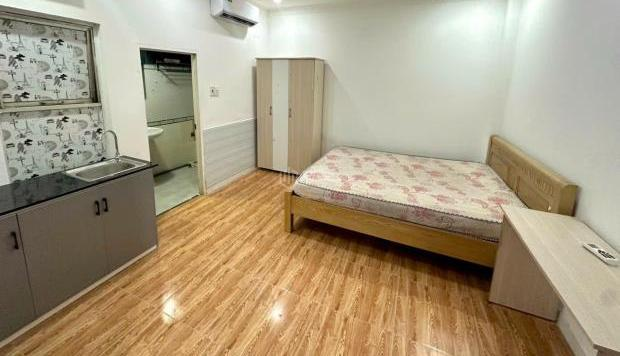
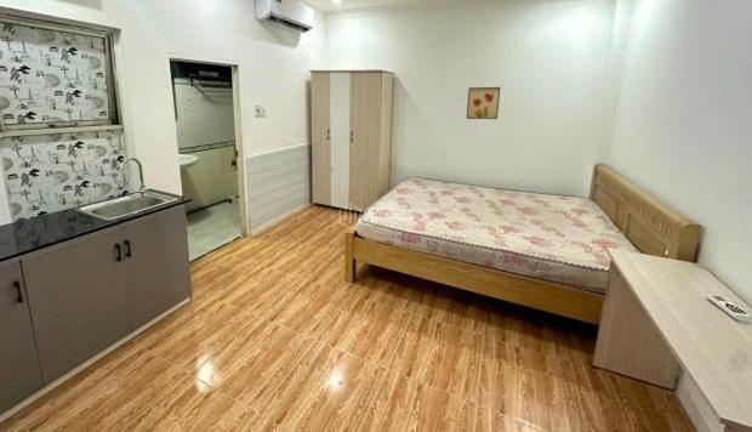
+ wall art [466,86,501,120]
